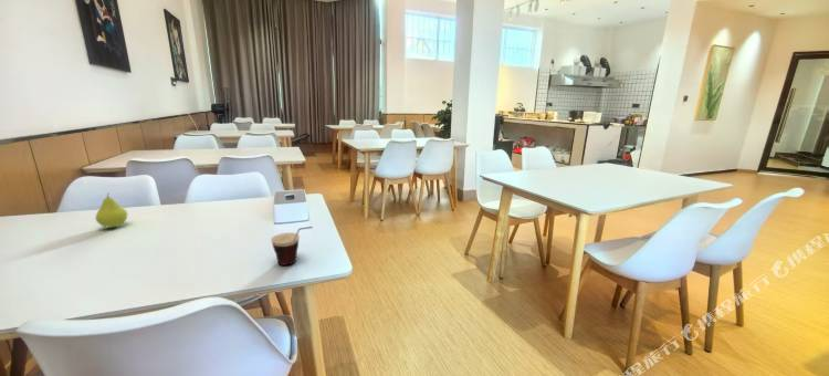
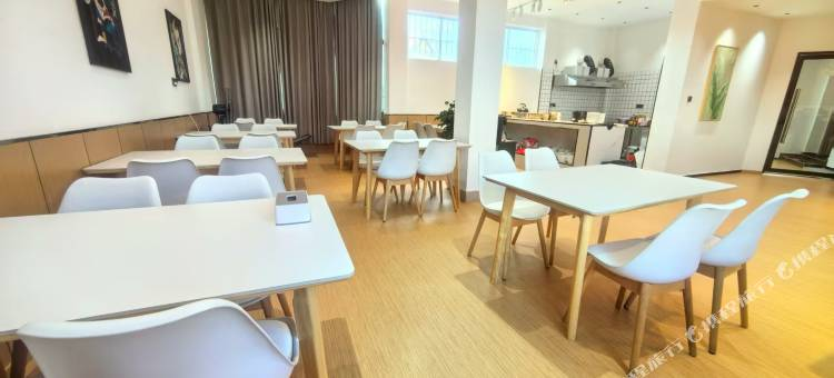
- cup [270,226,314,267]
- fruit [94,191,128,229]
